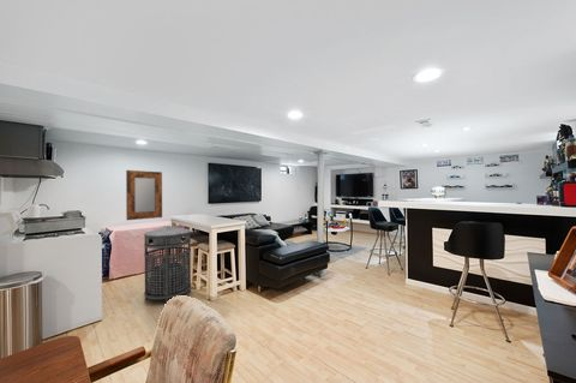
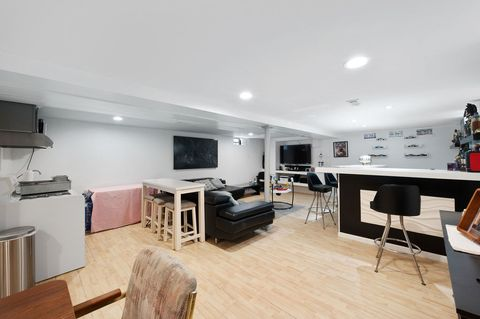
- trash can [143,225,192,305]
- home mirror [125,169,163,221]
